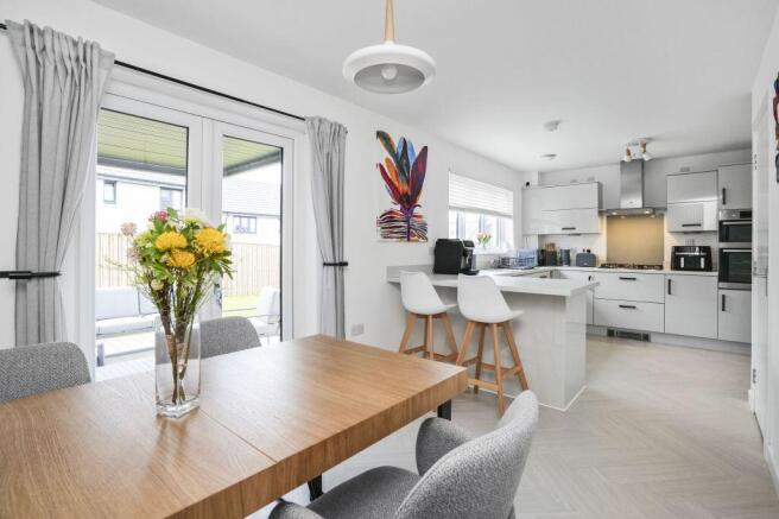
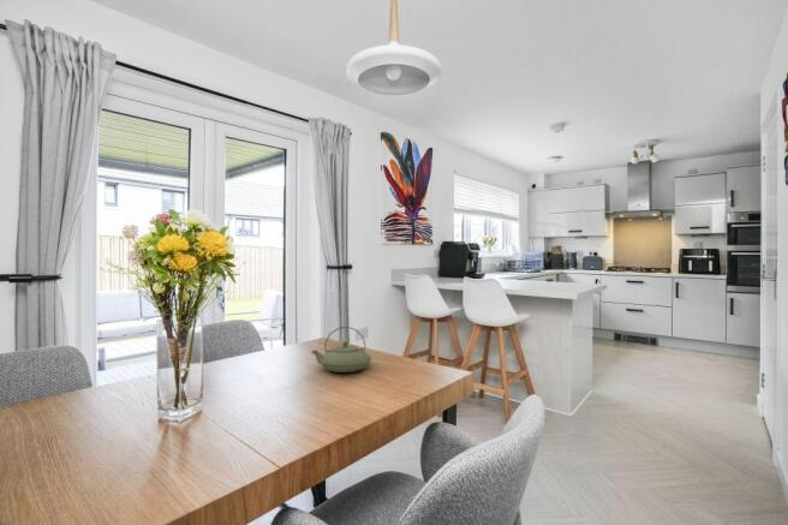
+ teapot [311,326,372,374]
